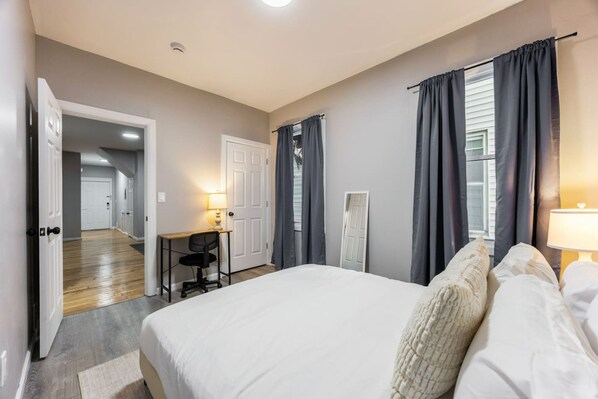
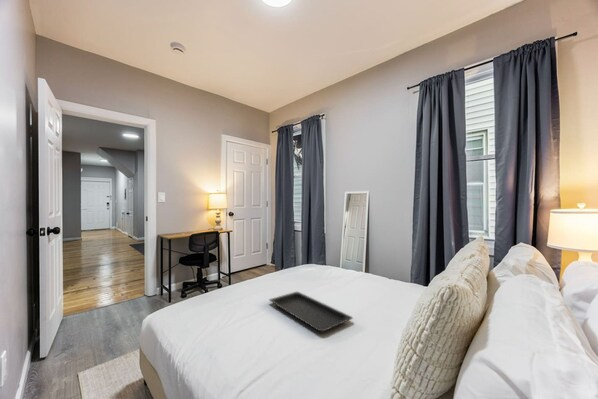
+ serving tray [268,291,354,332]
